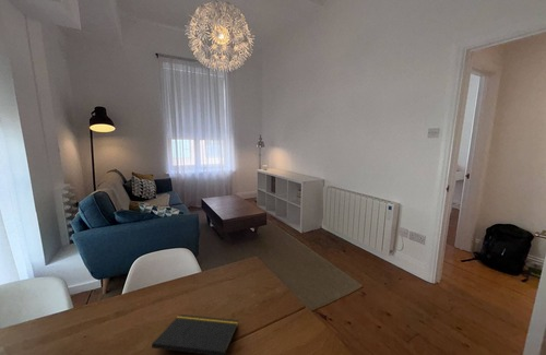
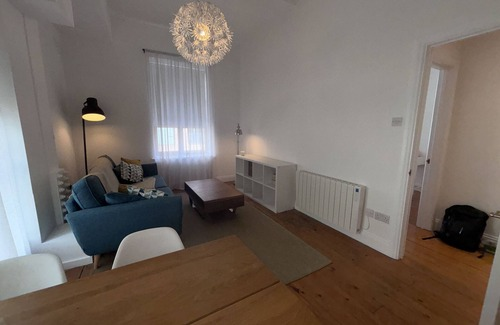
- notepad [151,313,239,355]
